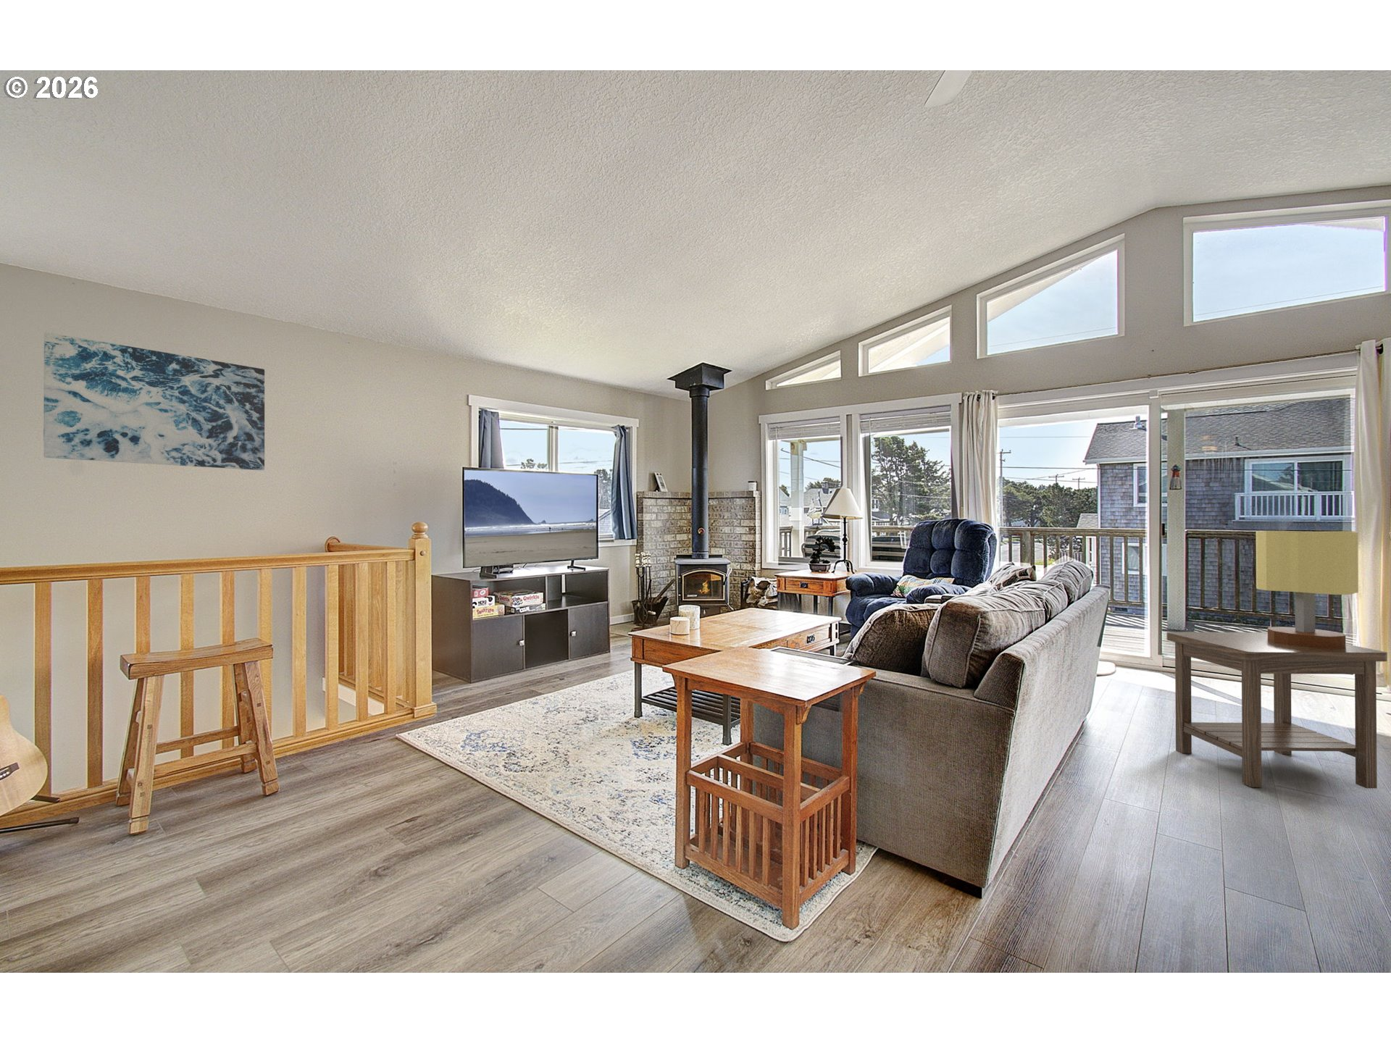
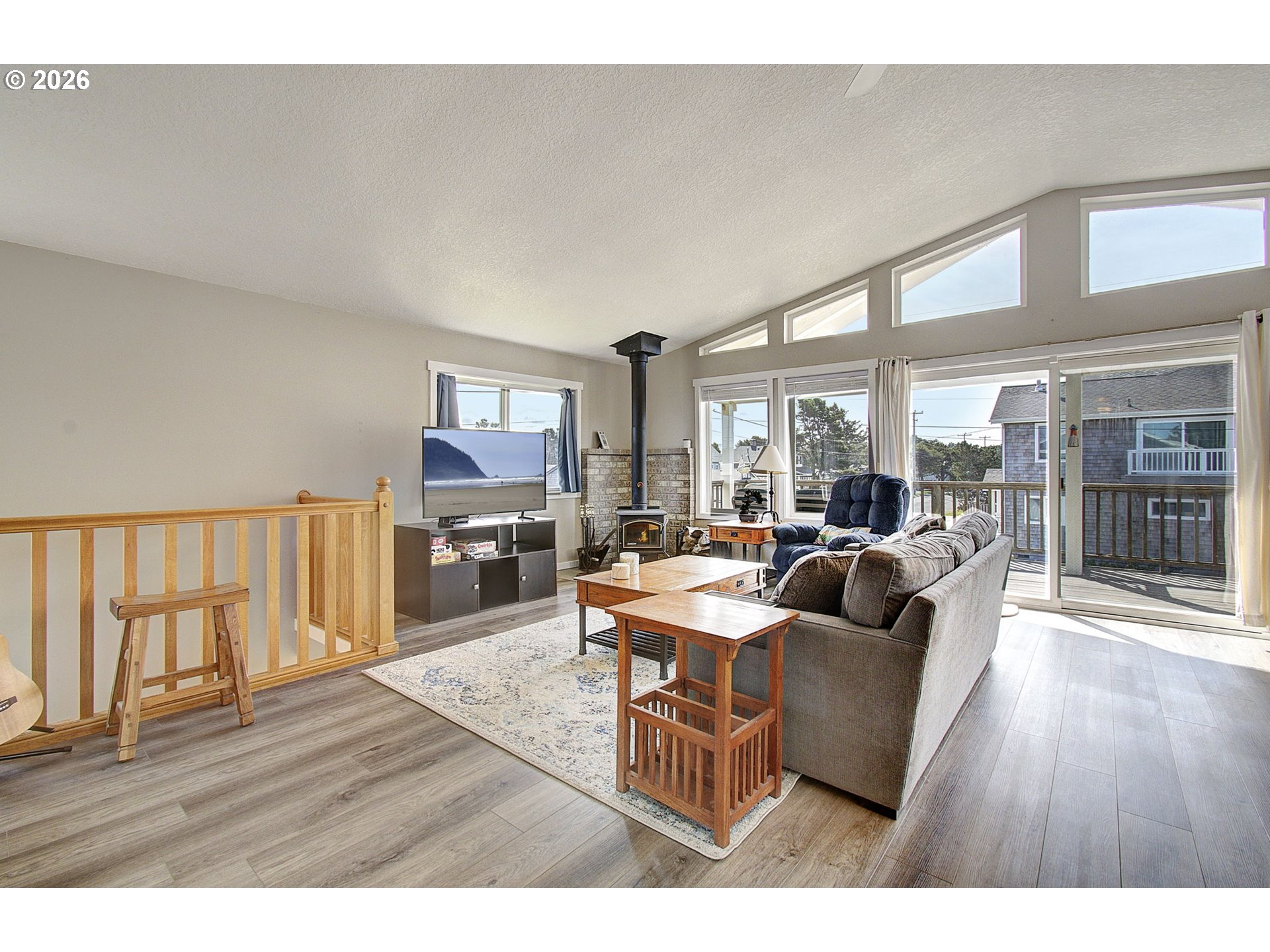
- table lamp [1255,530,1359,649]
- side table [1165,631,1388,789]
- wall art [43,332,265,471]
